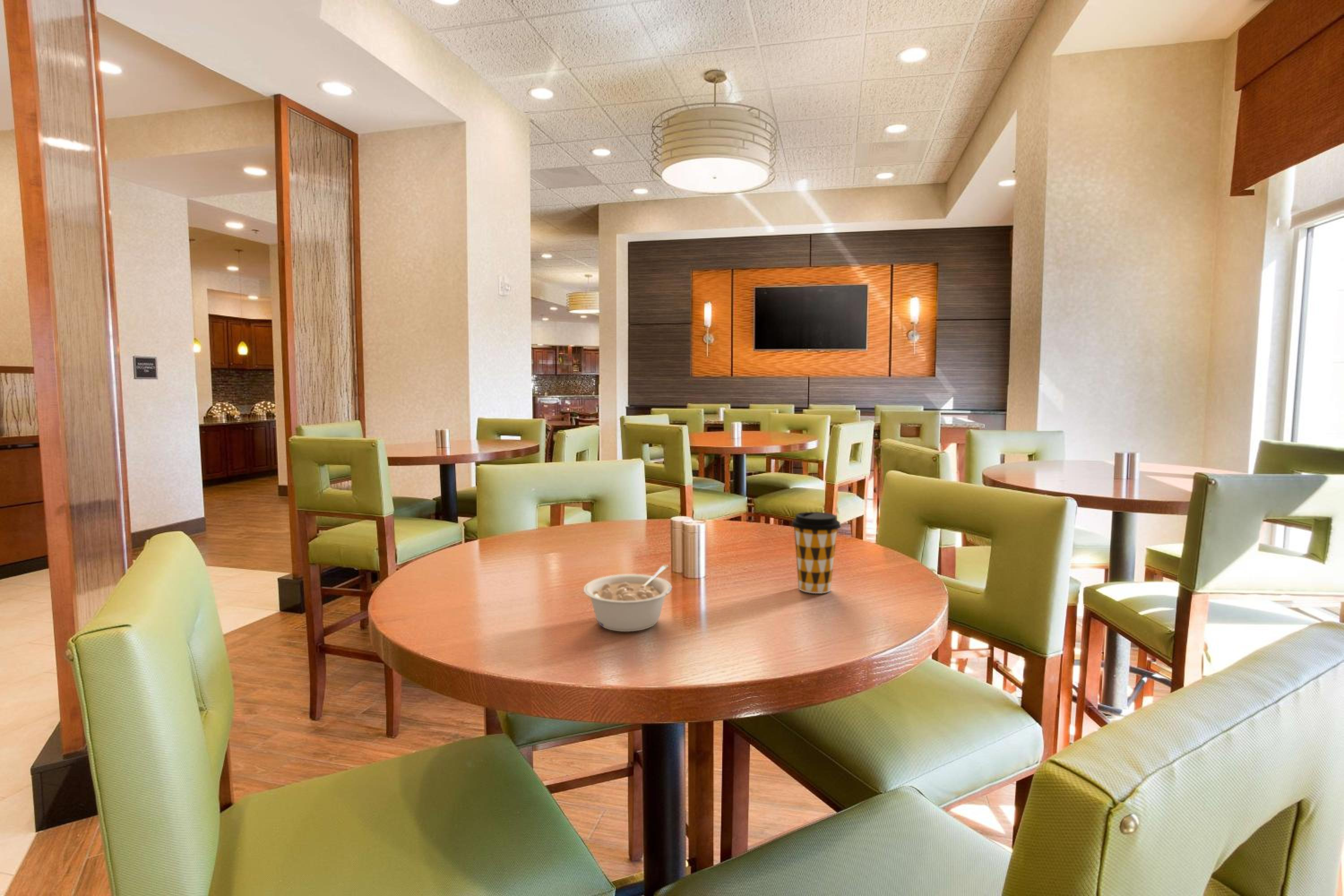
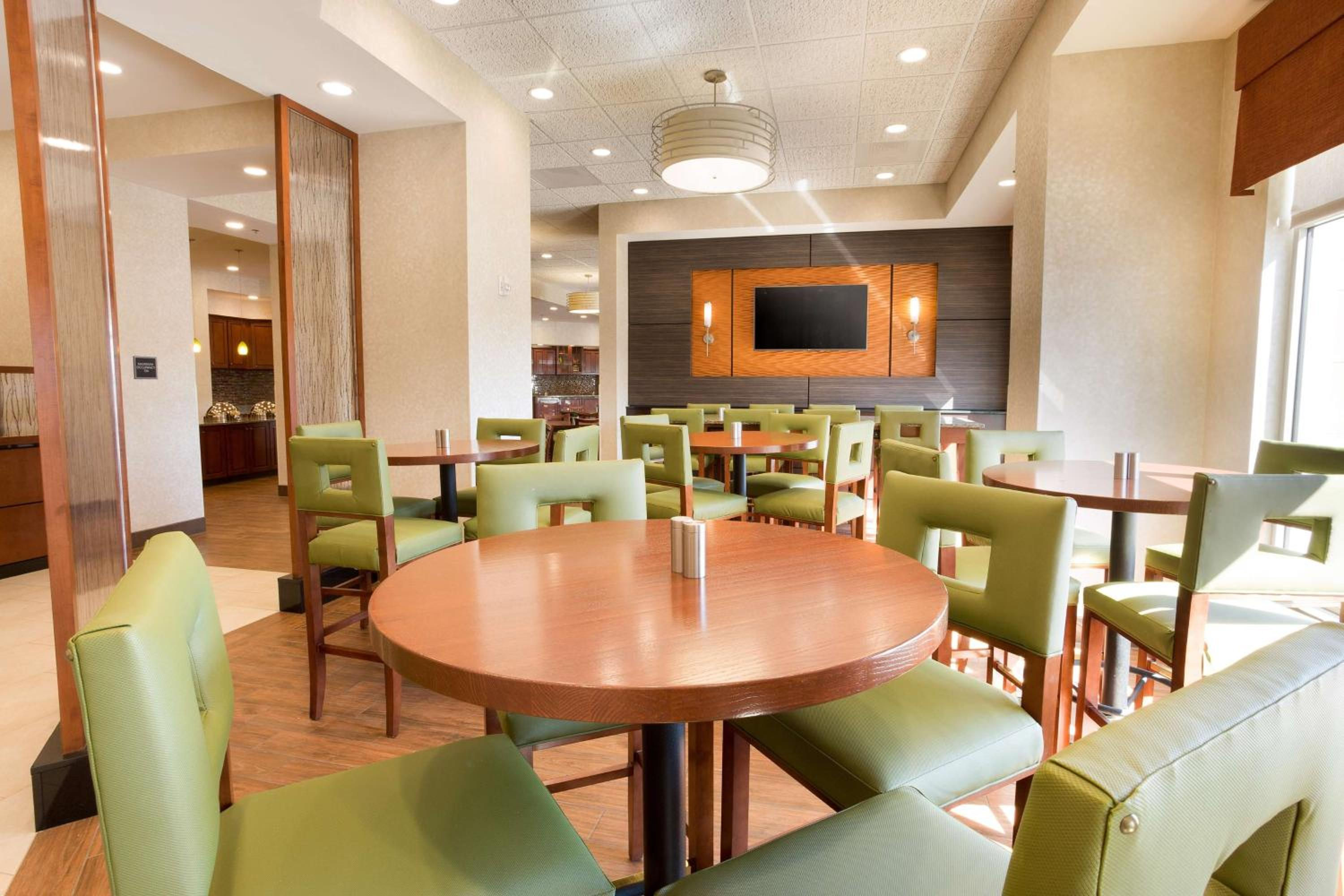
- coffee cup [791,512,841,594]
- legume [583,565,672,632]
